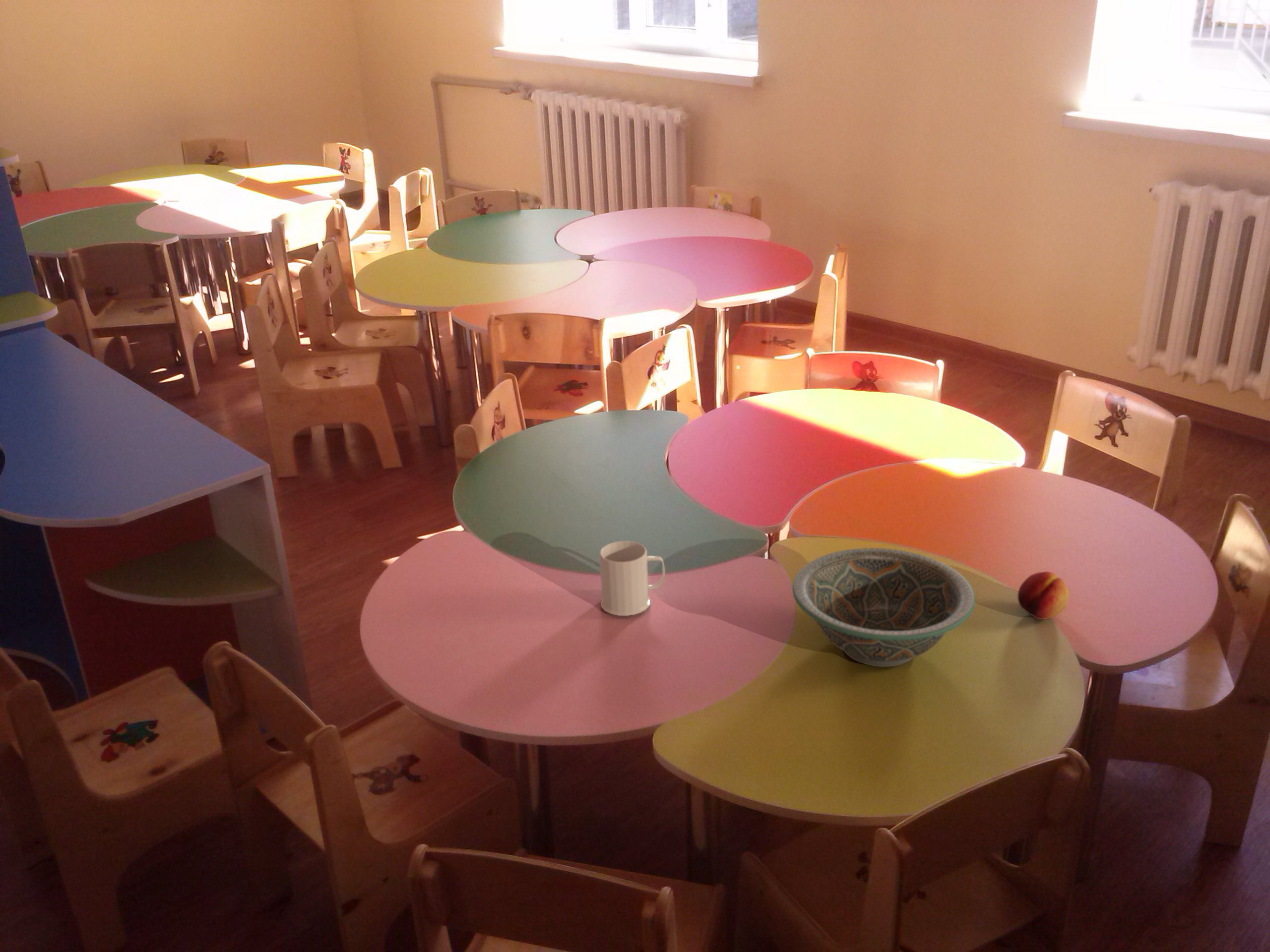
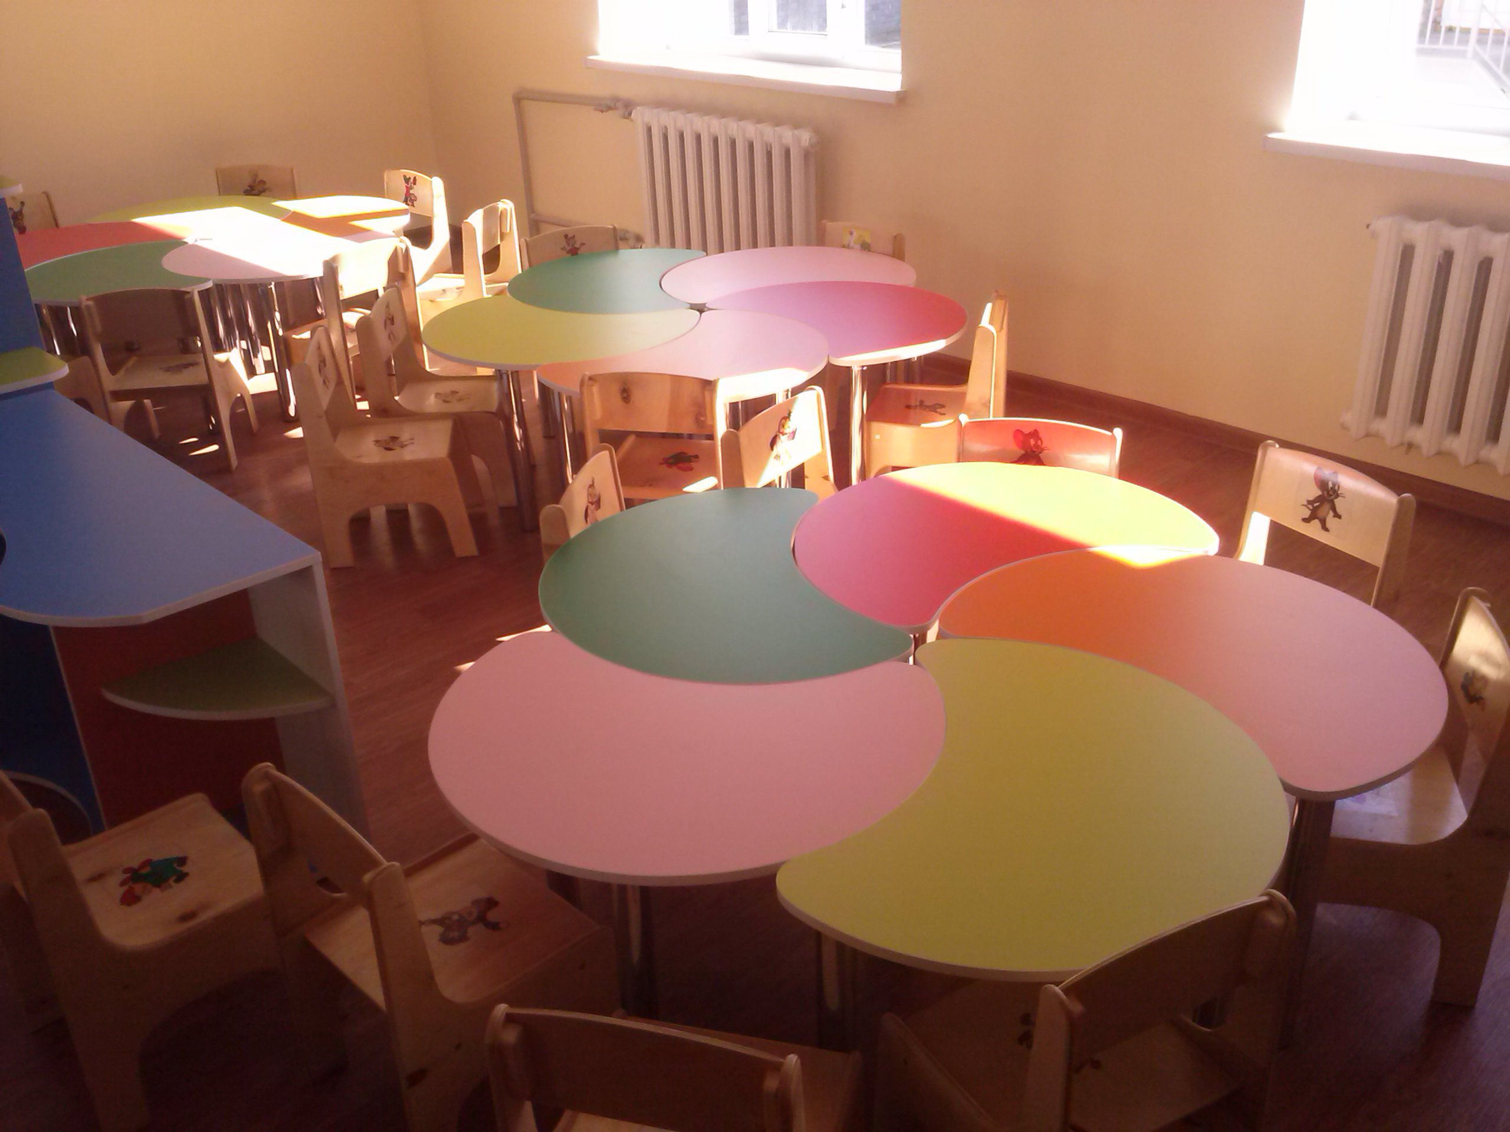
- fruit [1017,571,1070,620]
- decorative bowl [792,547,976,667]
- mug [599,540,665,616]
